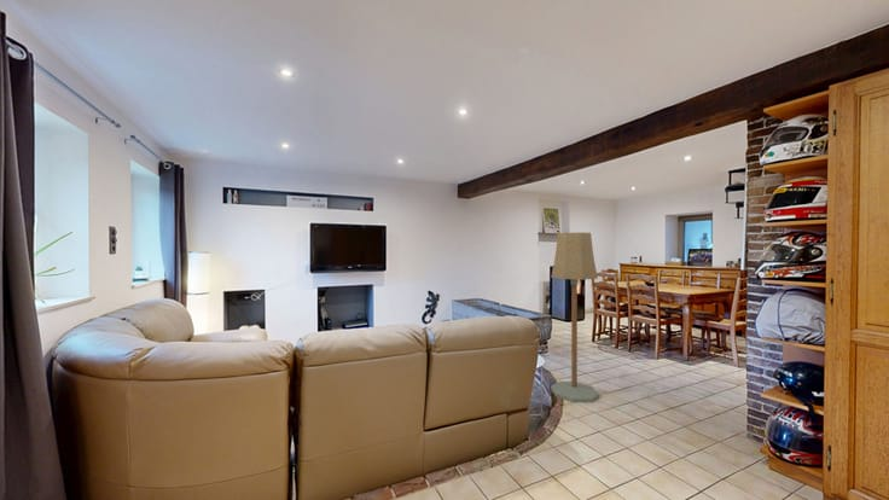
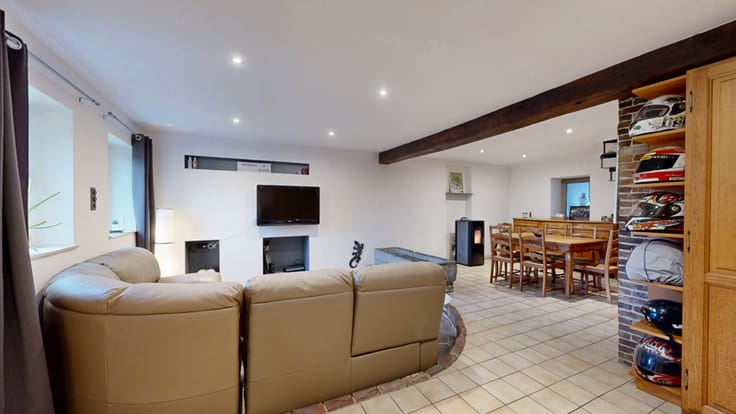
- floor lamp [550,232,600,403]
